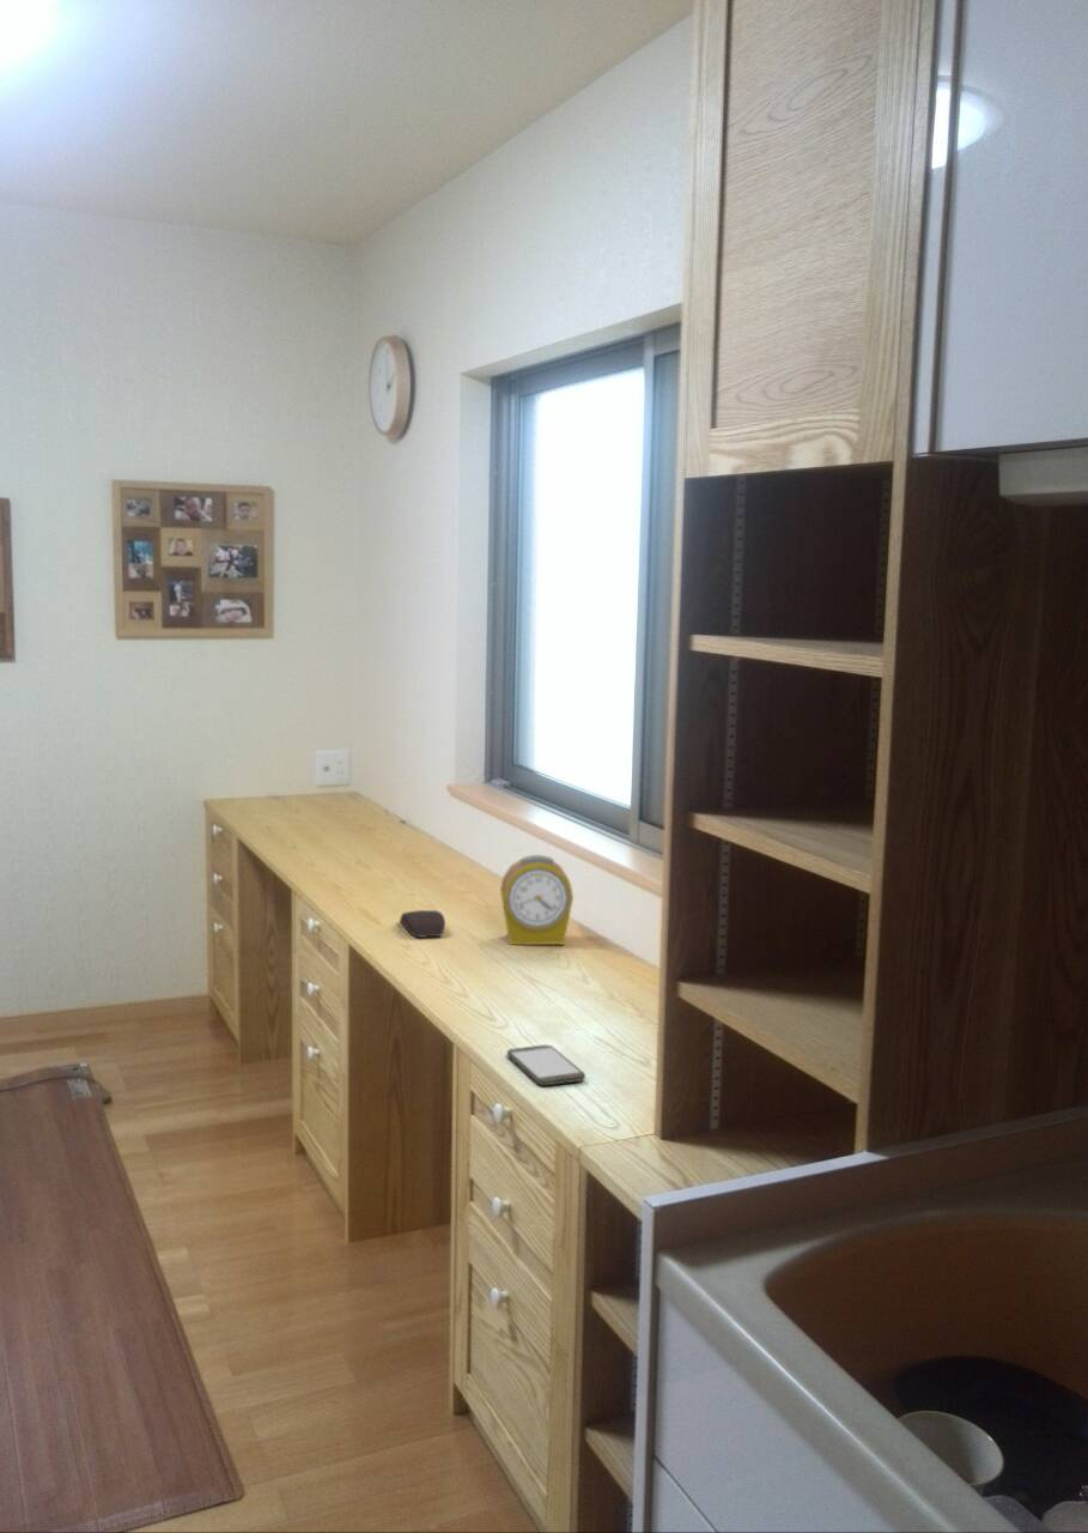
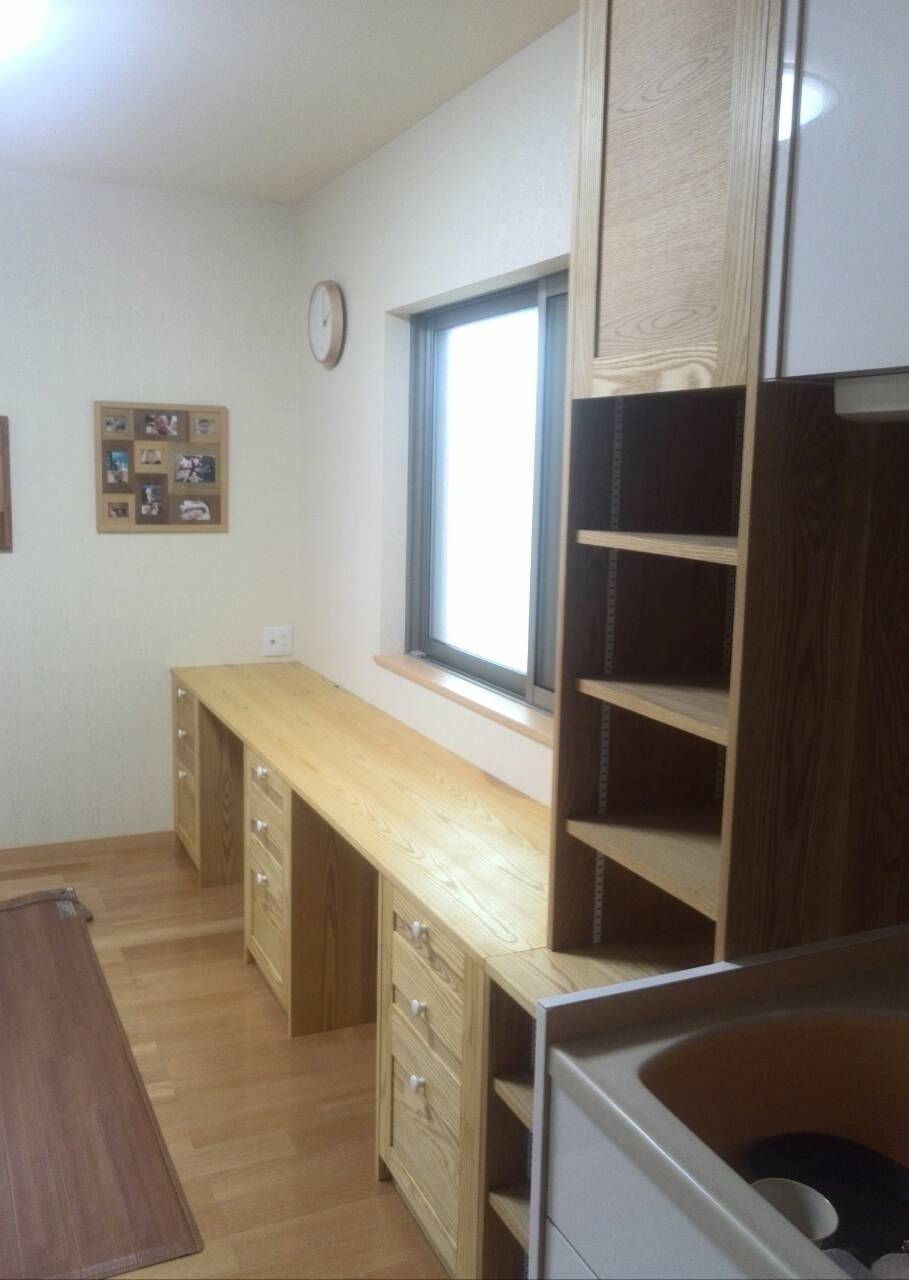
- smartphone [506,1043,586,1086]
- alarm clock [499,854,575,946]
- computer mouse [399,909,446,939]
